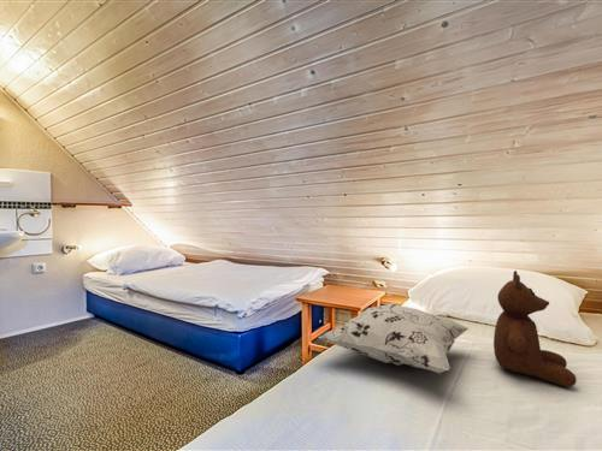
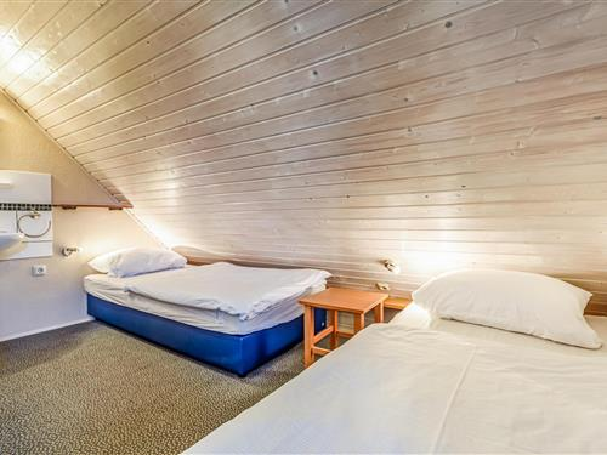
- decorative pillow [317,302,471,374]
- teddy bear [492,269,578,388]
